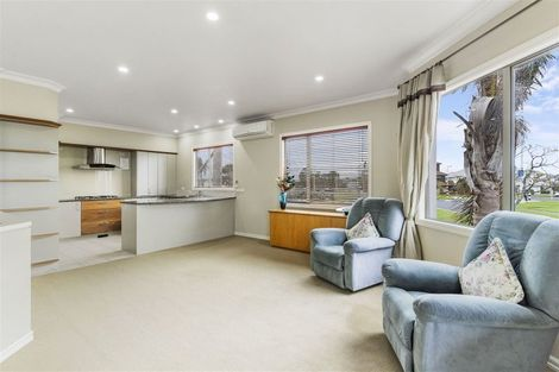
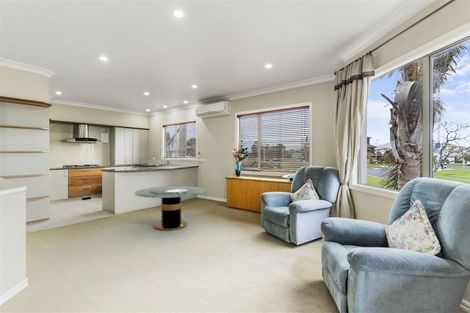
+ dining table [134,185,206,231]
